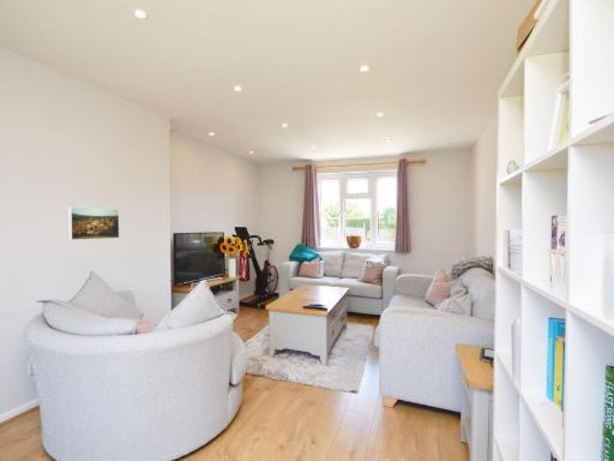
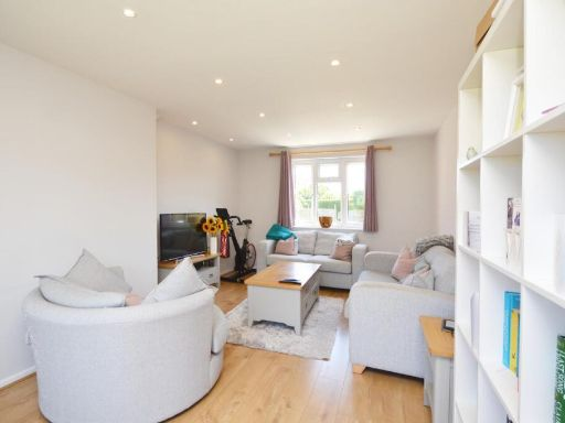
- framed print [67,205,121,241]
